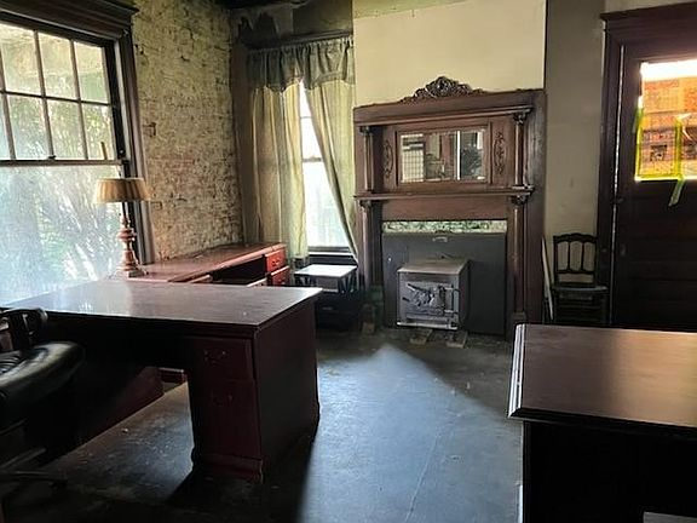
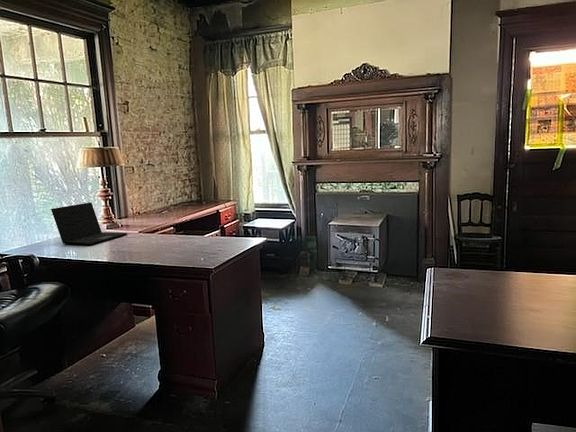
+ laptop [50,201,128,246]
